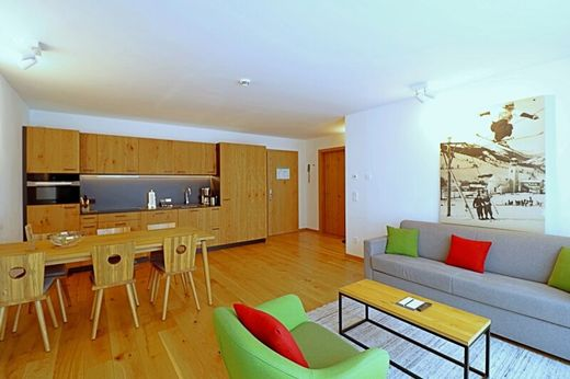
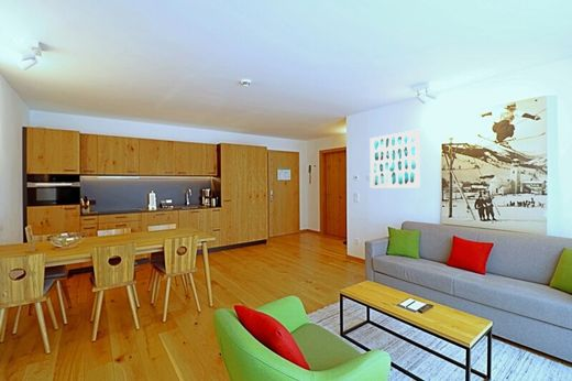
+ wall art [369,128,421,189]
